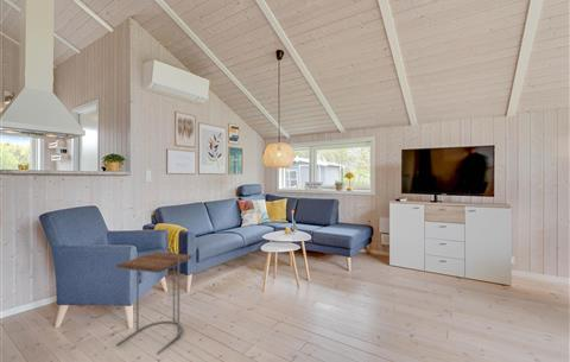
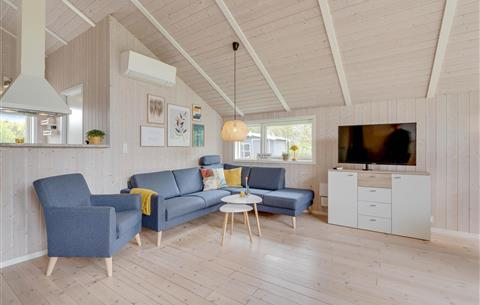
- side table [115,249,194,356]
